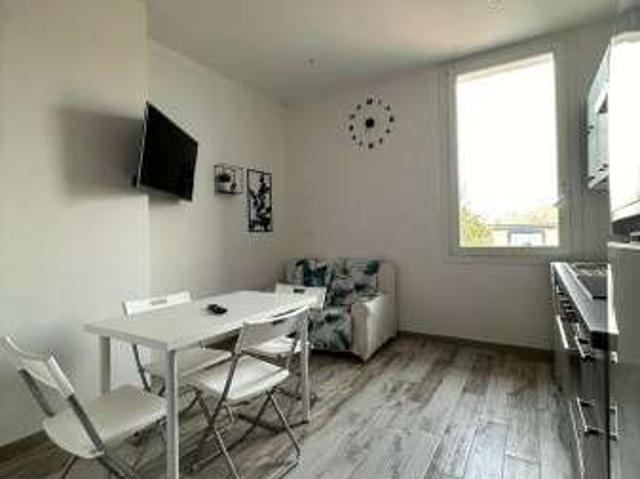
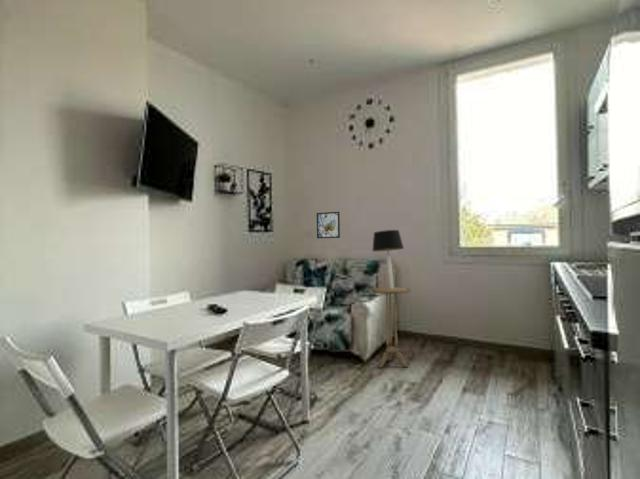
+ table lamp [371,229,405,289]
+ side table [370,286,412,369]
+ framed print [316,211,341,239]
